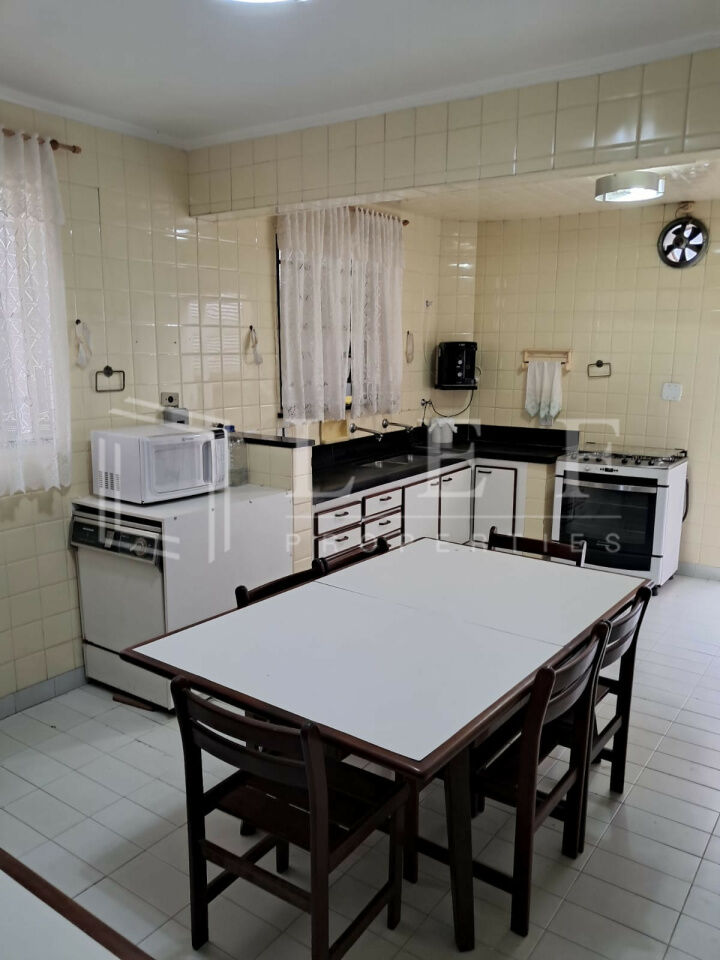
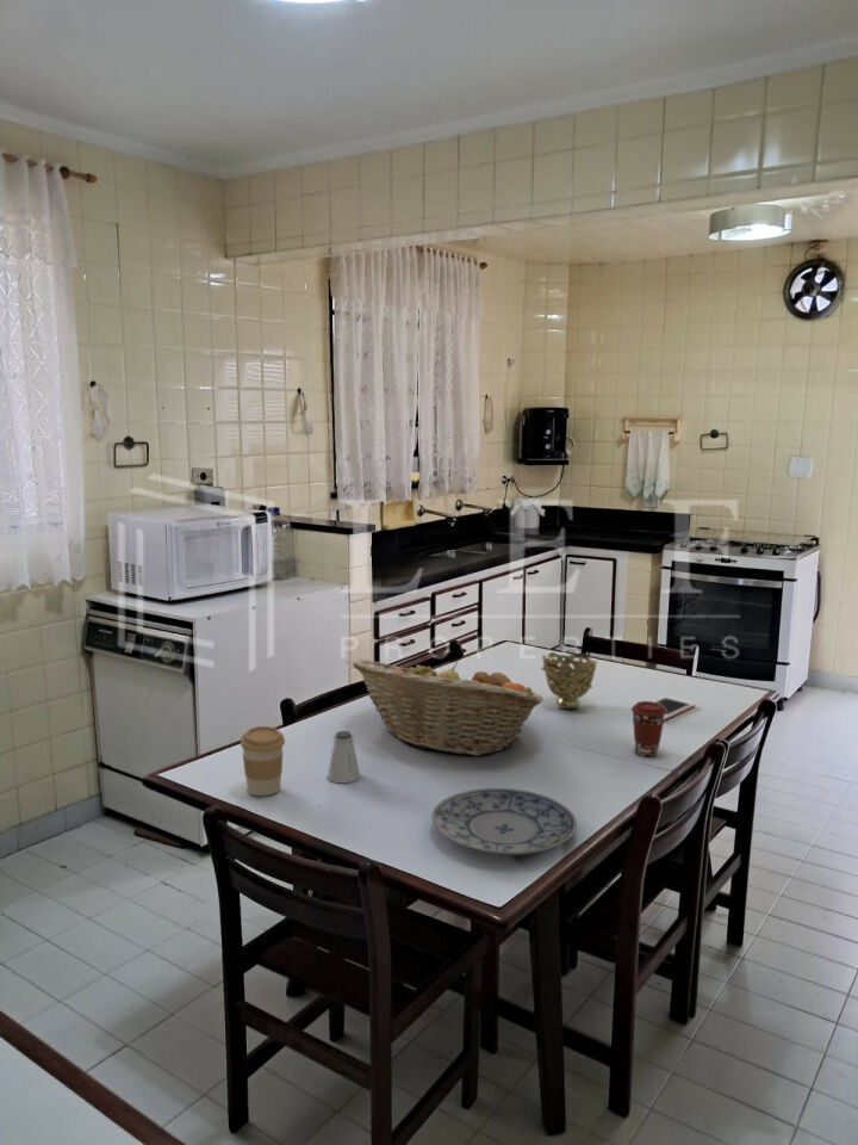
+ coffee cup [240,725,286,797]
+ decorative bowl [540,651,598,710]
+ plate [431,787,578,856]
+ fruit basket [352,658,545,757]
+ saltshaker [327,730,361,784]
+ coffee cup [630,700,667,757]
+ cell phone [653,695,696,722]
